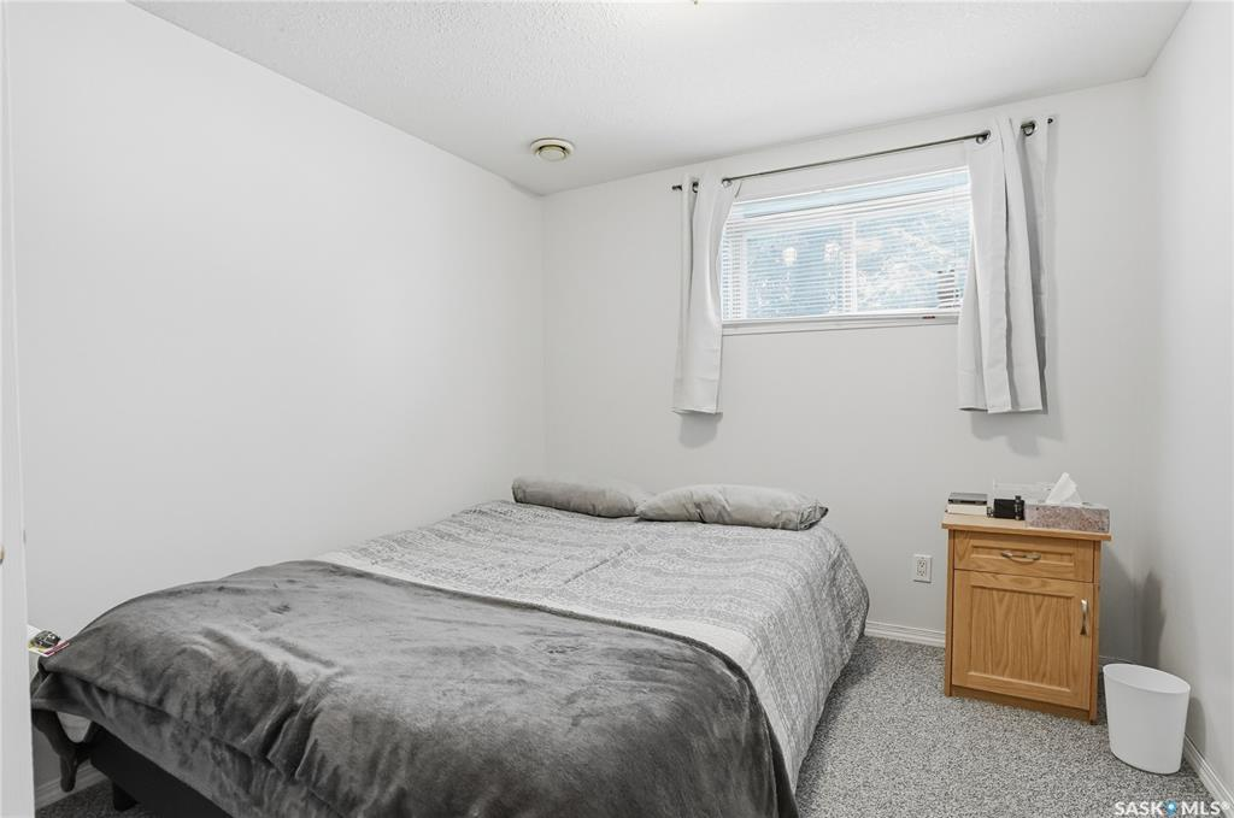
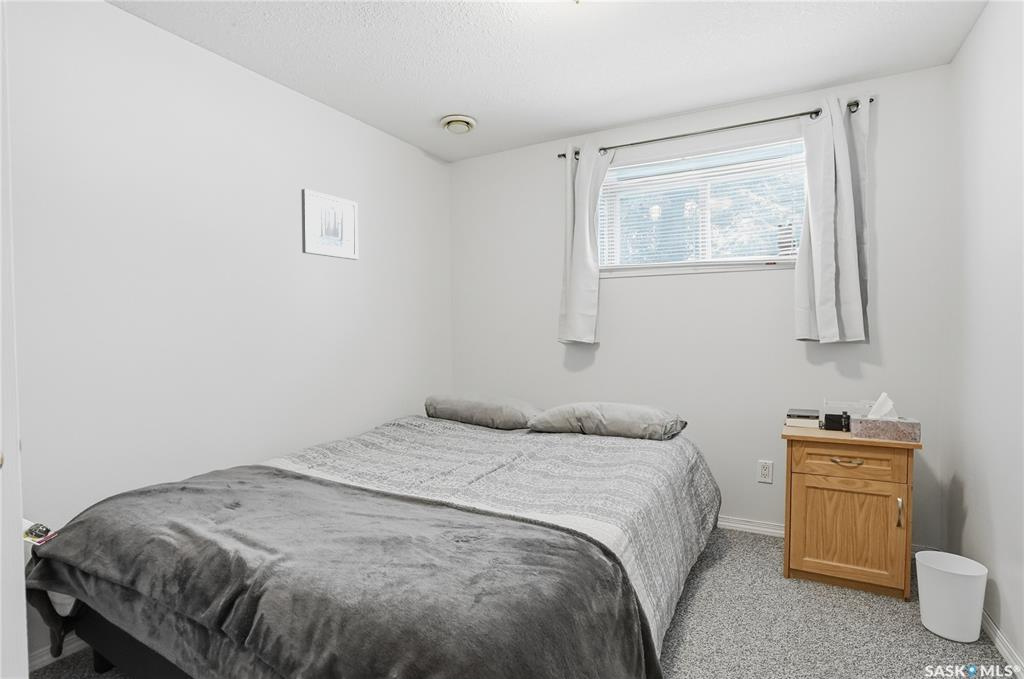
+ wall art [301,188,359,261]
